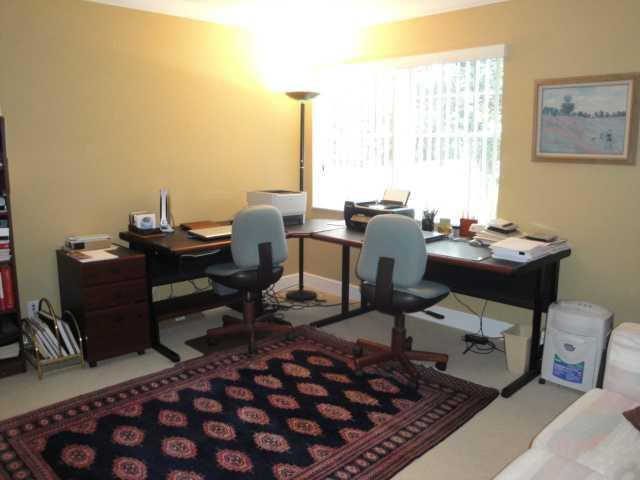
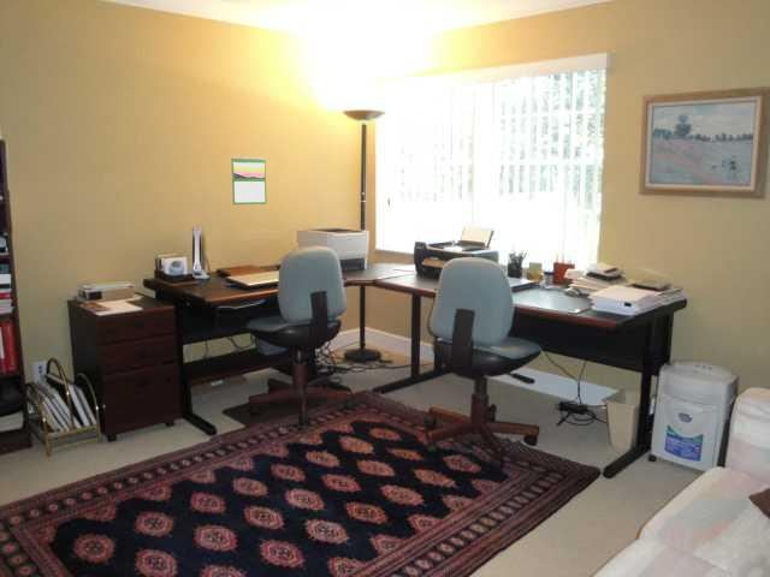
+ calendar [230,155,268,206]
